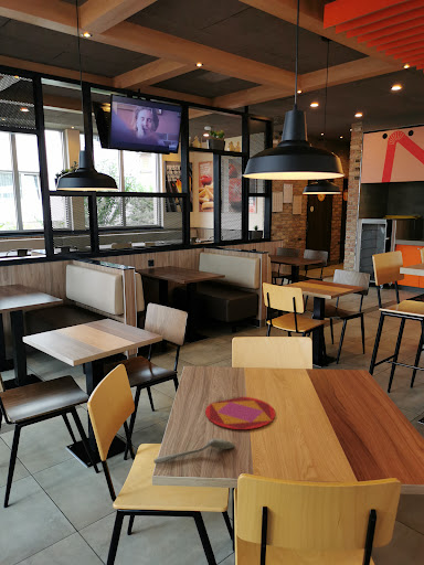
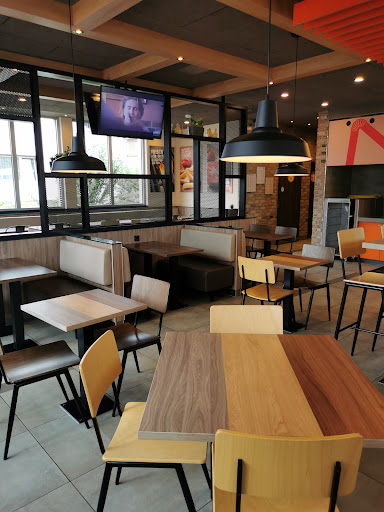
- spoon [152,437,235,465]
- plate [204,396,276,430]
